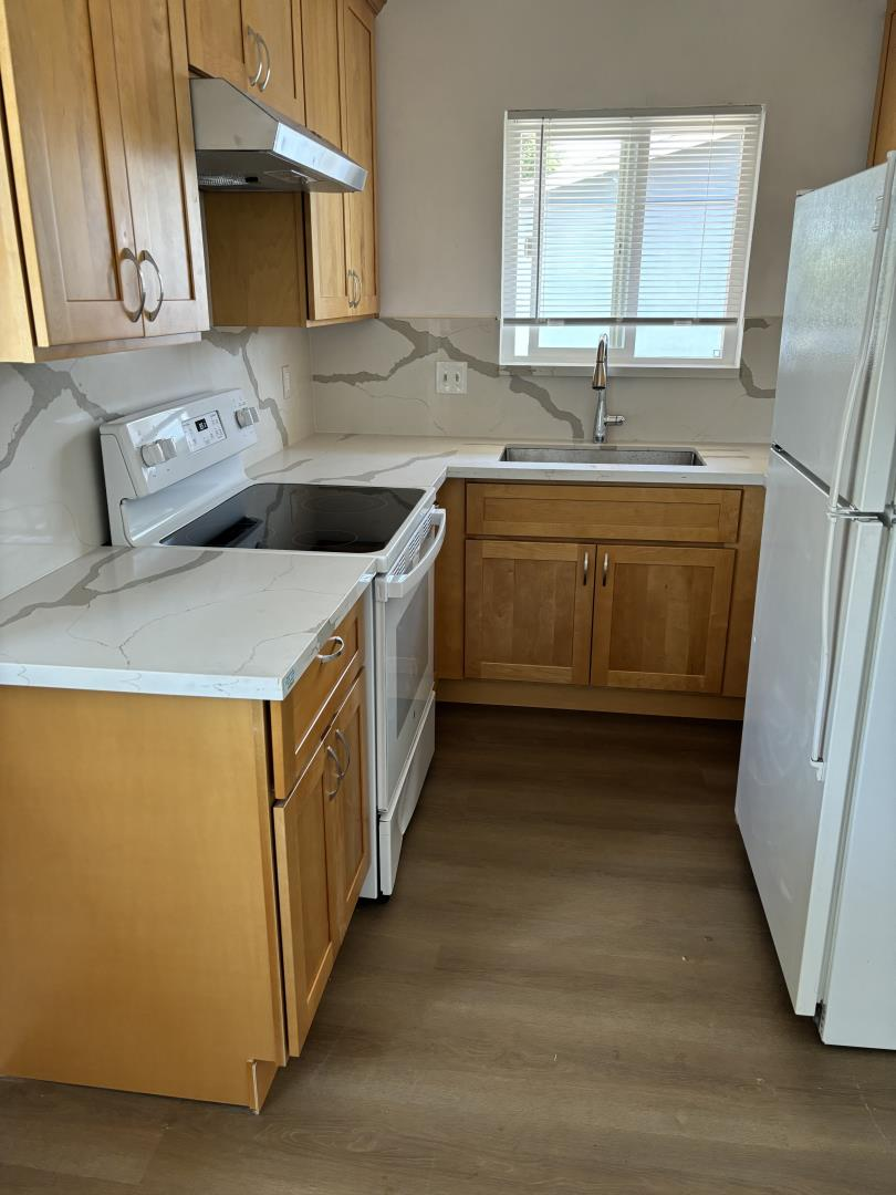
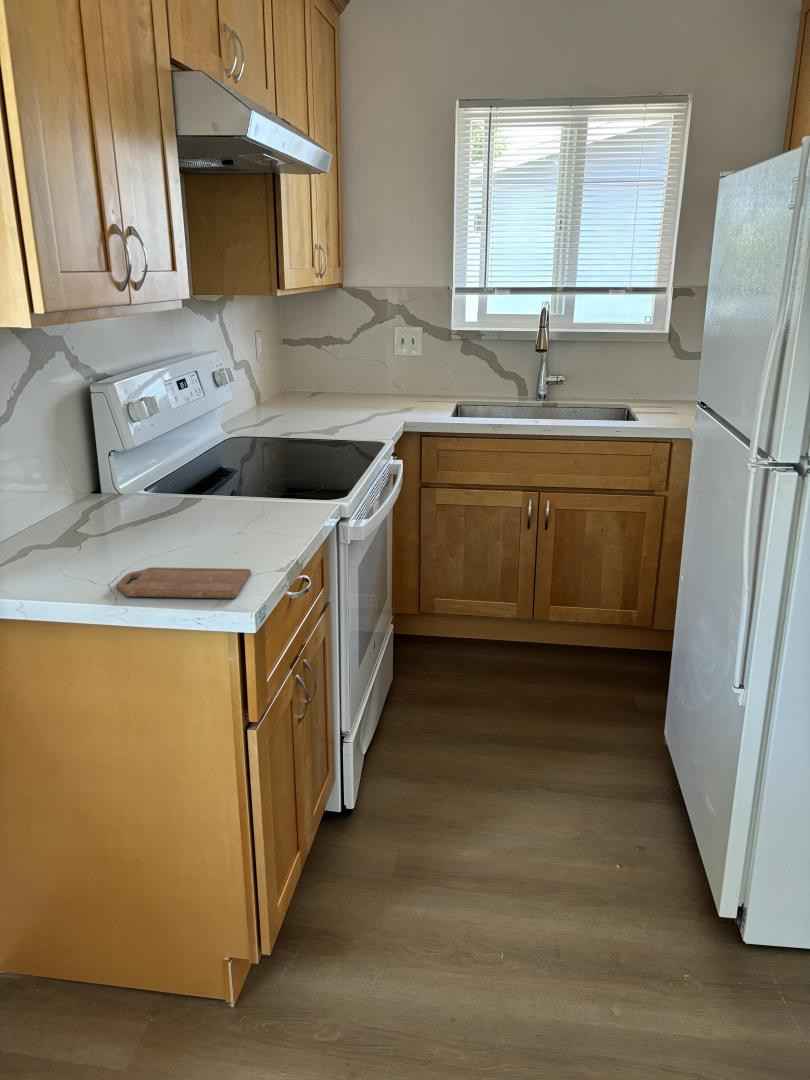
+ cutting board [115,566,252,599]
